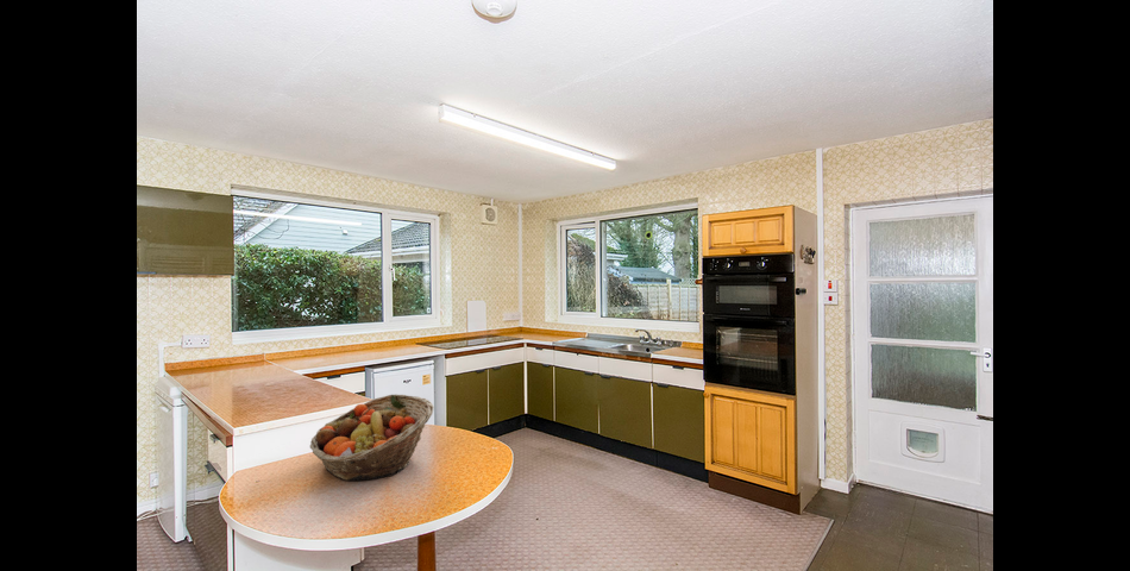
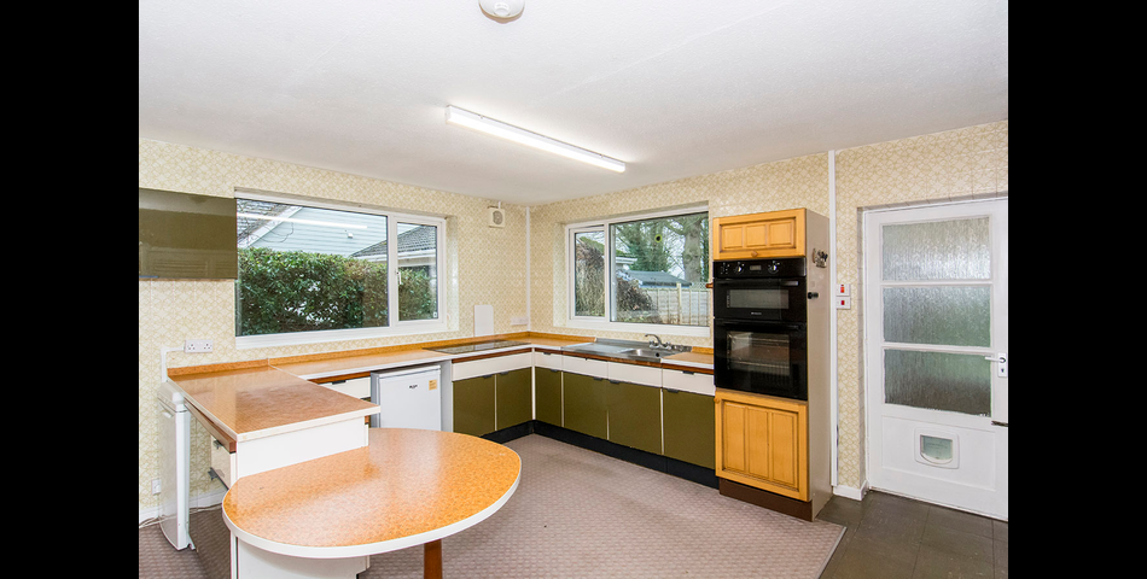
- fruit basket [309,394,435,482]
